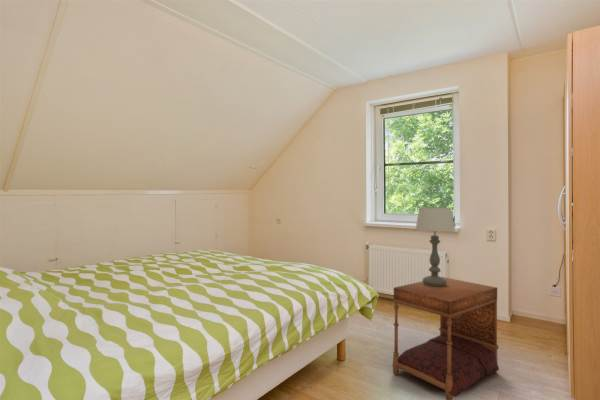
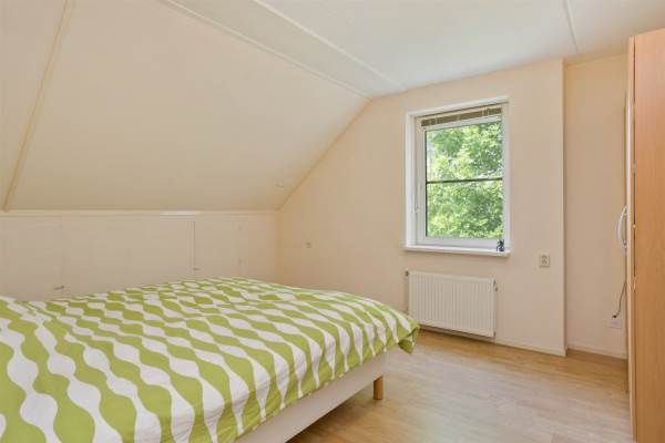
- canopy bed [391,276,500,400]
- table lamp [414,206,456,286]
